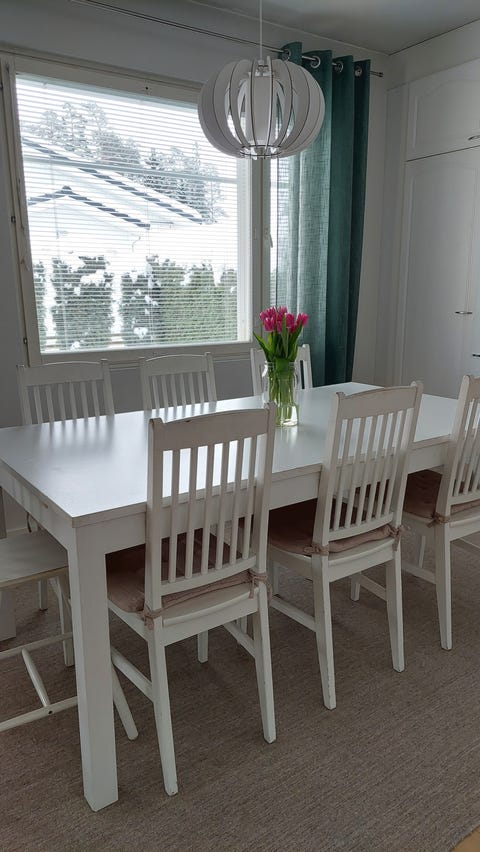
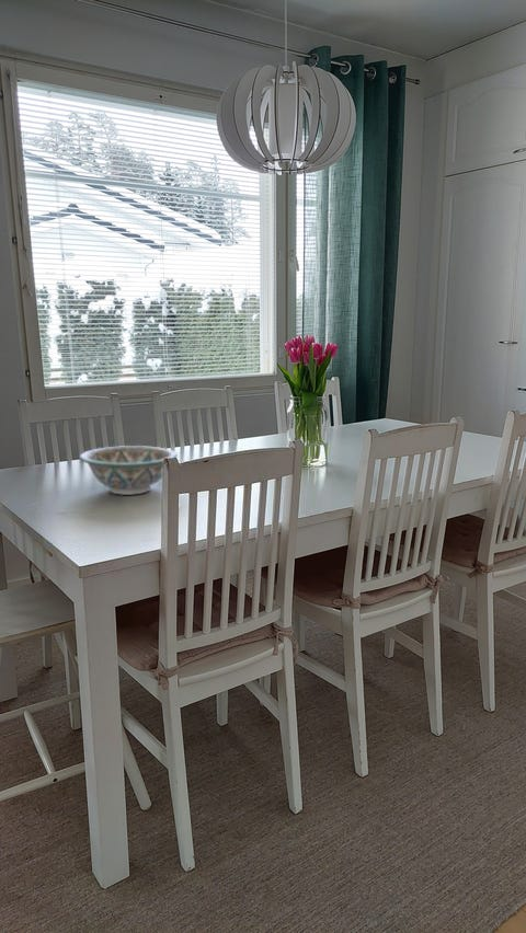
+ decorative bowl [78,445,179,496]
